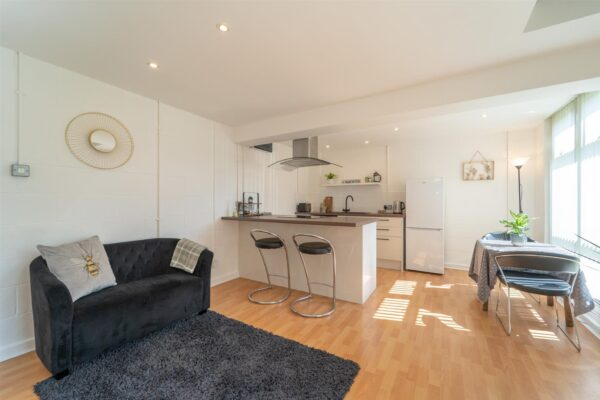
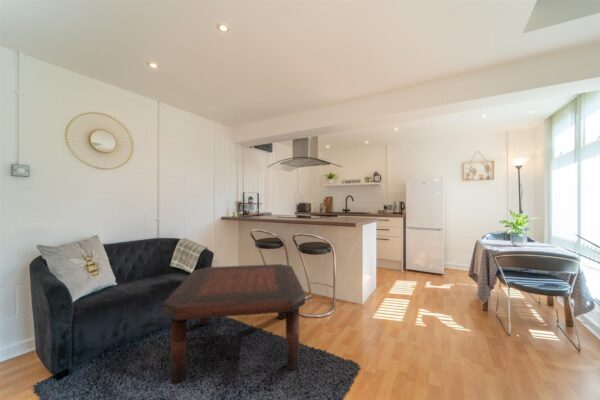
+ coffee table [163,263,306,386]
